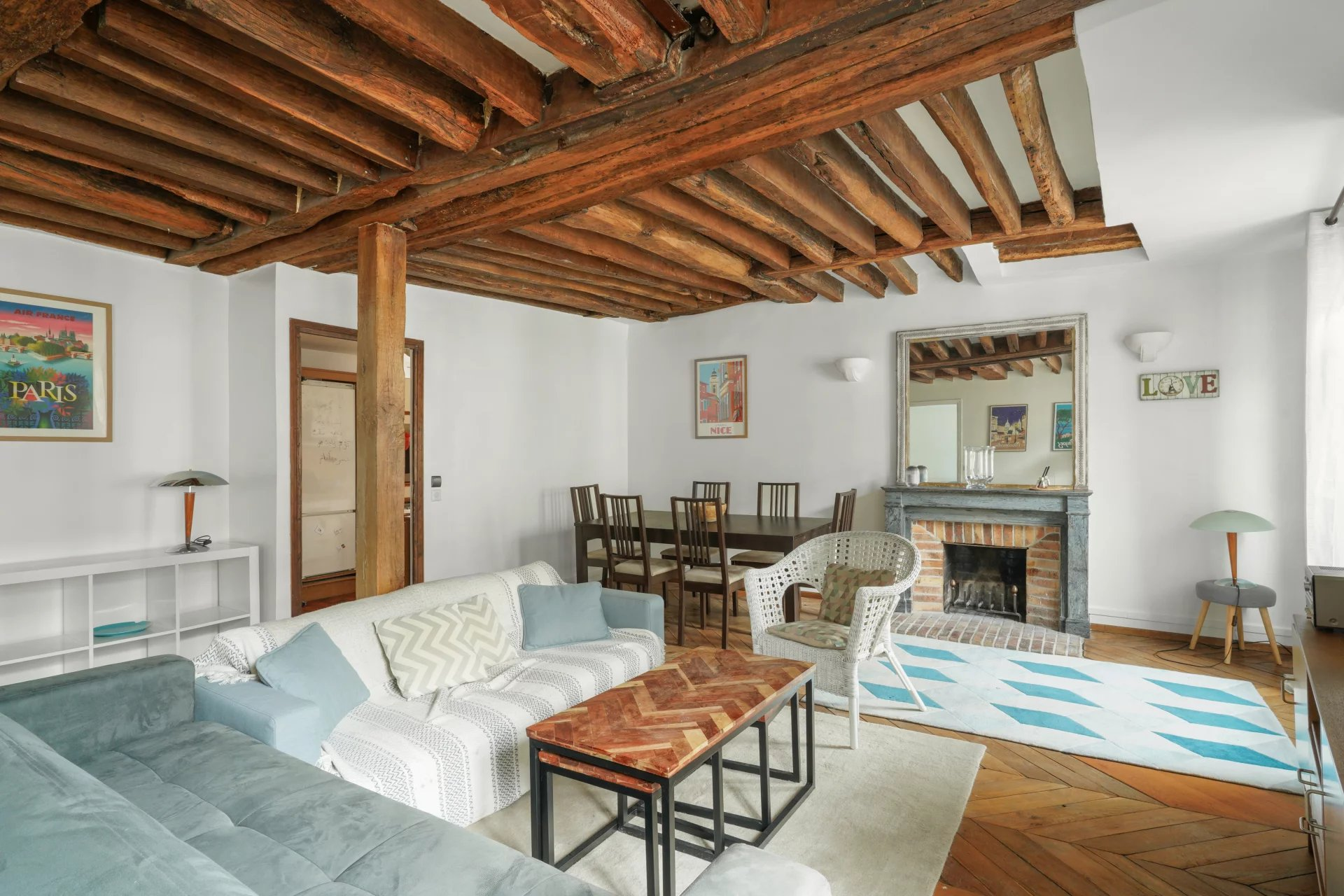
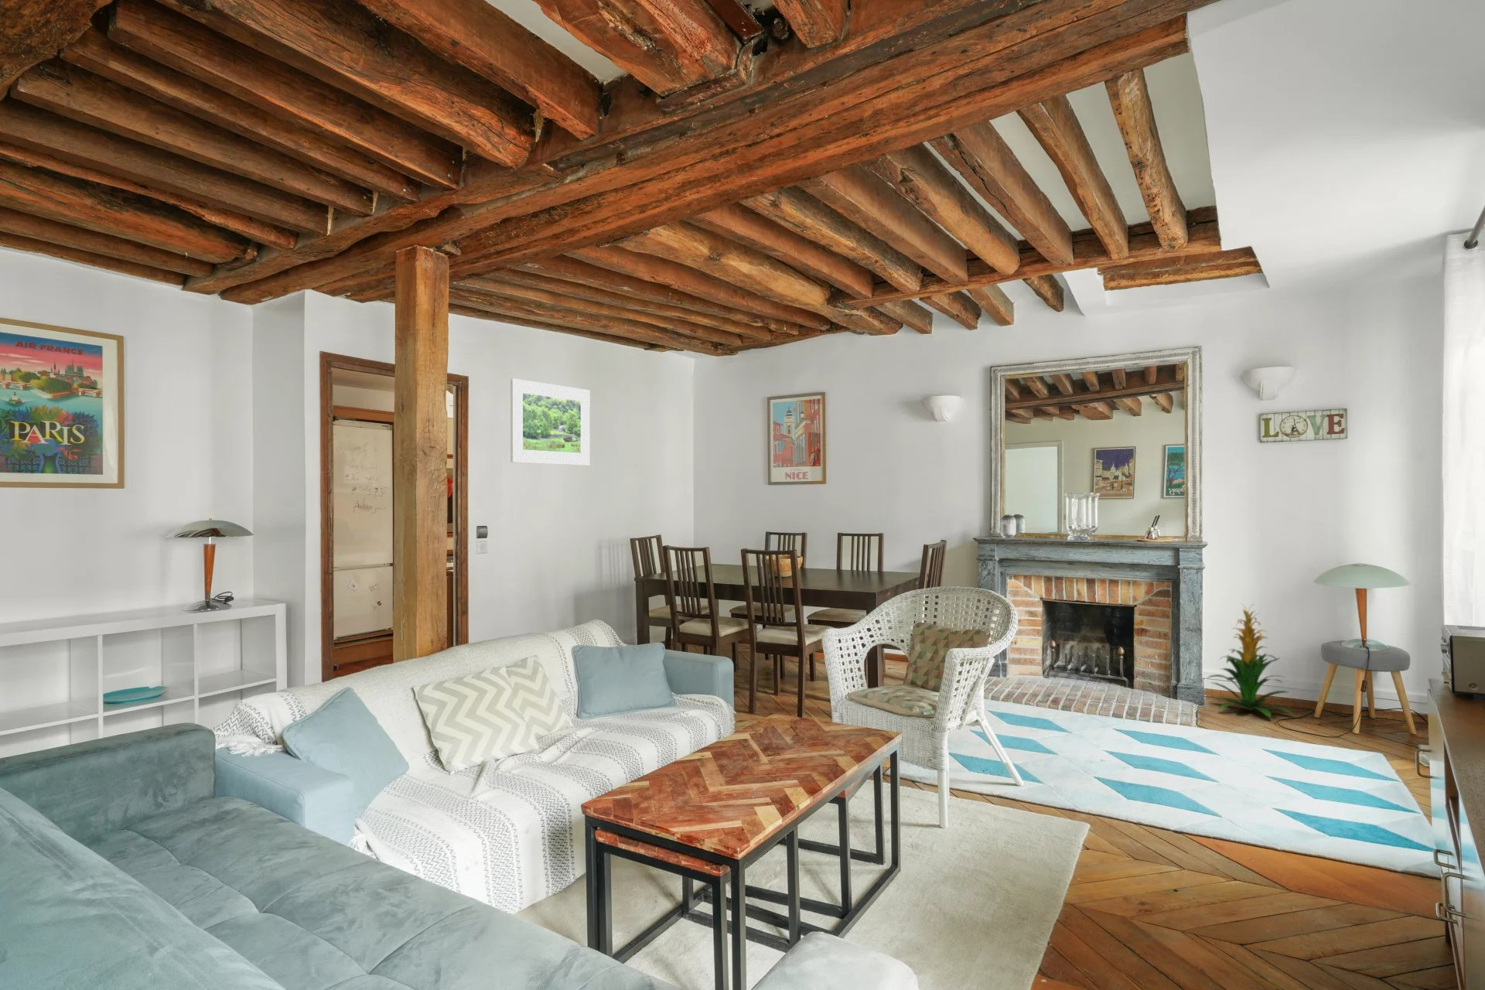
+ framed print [509,378,591,466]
+ indoor plant [1205,602,1296,718]
